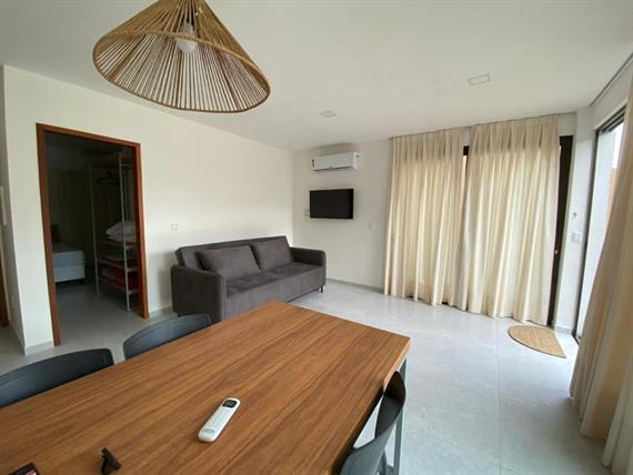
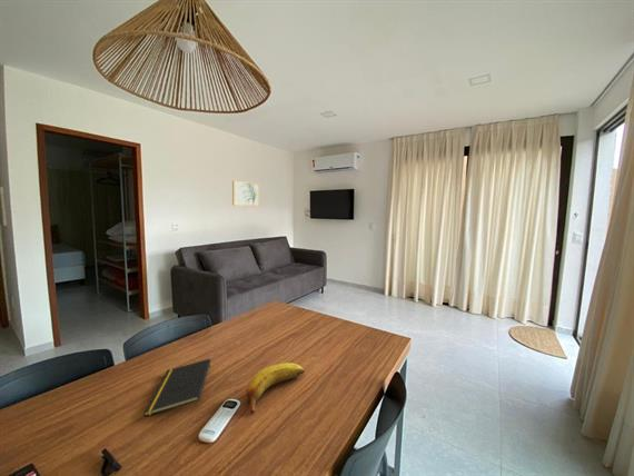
+ wall art [231,179,260,207]
+ fruit [245,361,305,414]
+ notepad [142,358,211,417]
